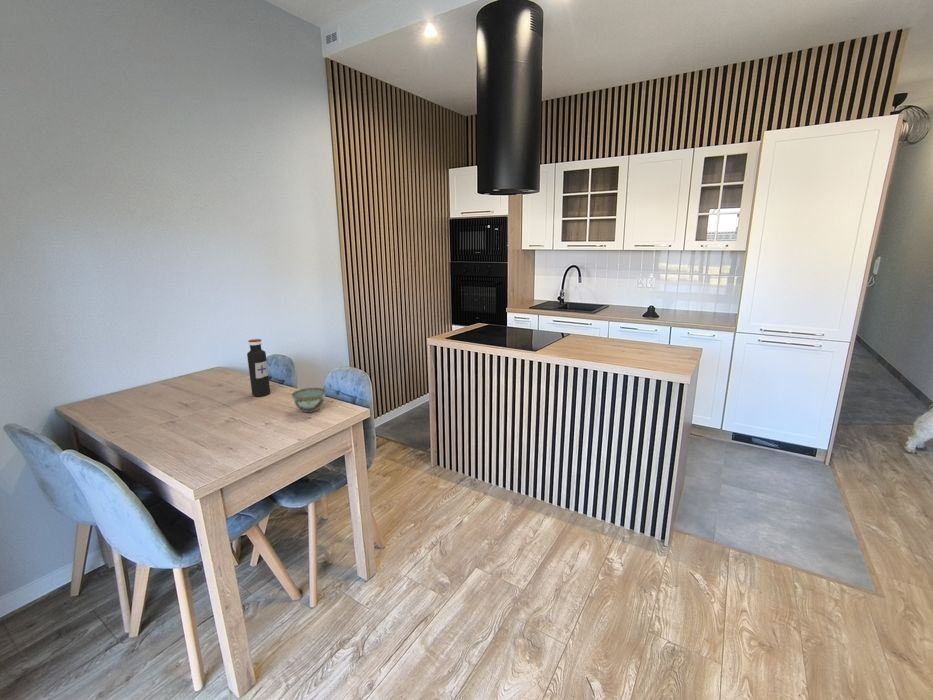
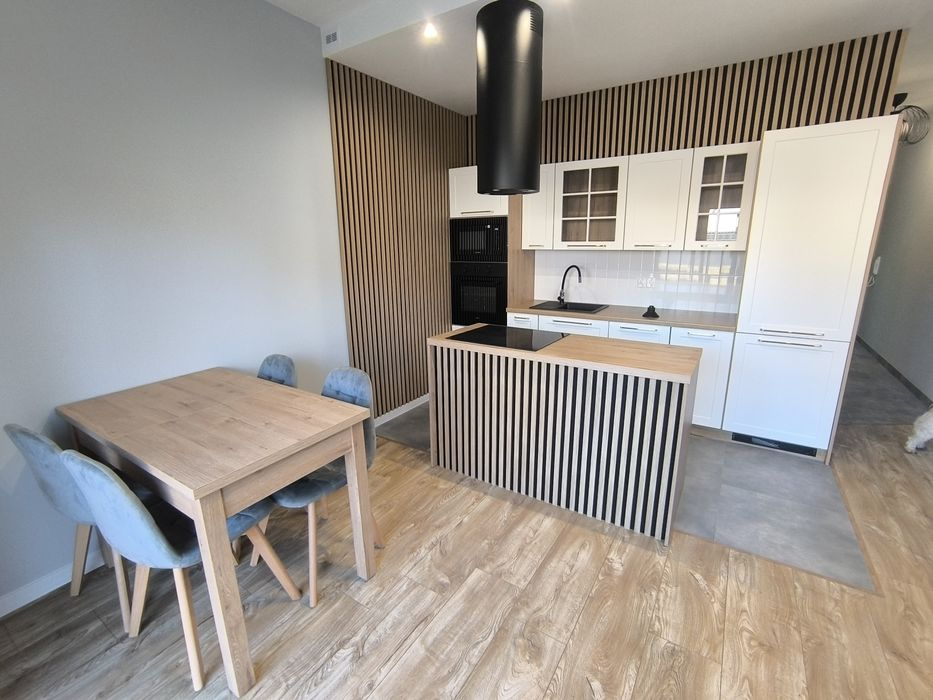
- water bottle [246,338,271,397]
- bowl [291,387,326,414]
